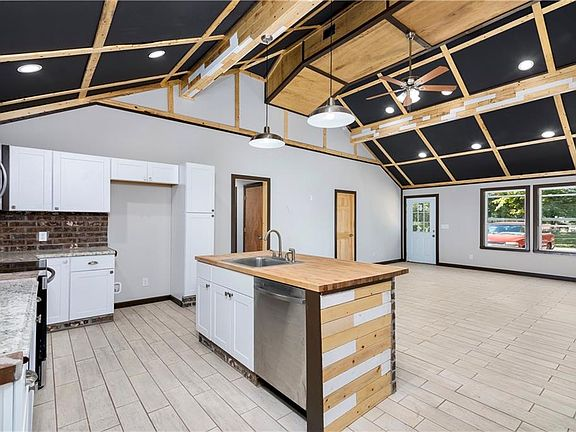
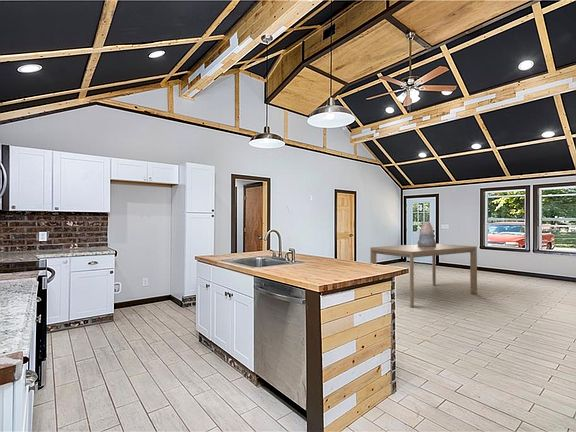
+ decorative urn [416,221,437,247]
+ dining table [369,243,478,308]
